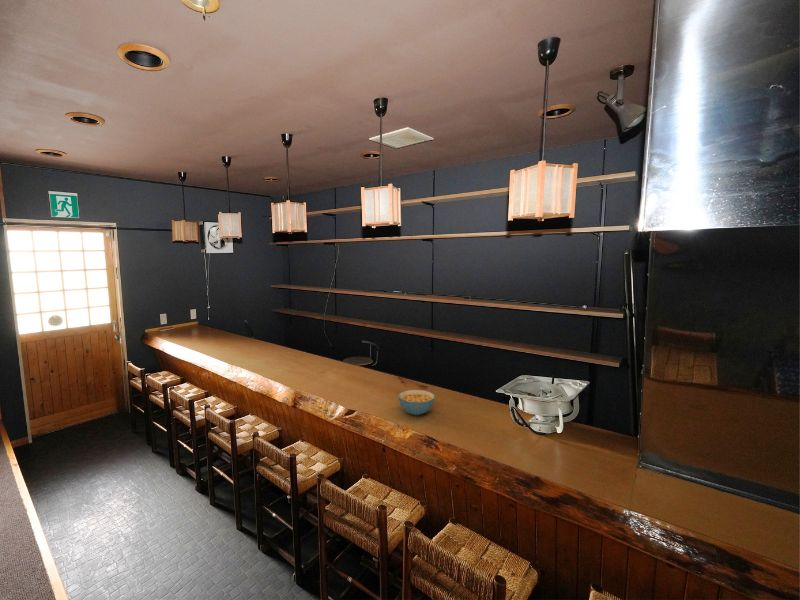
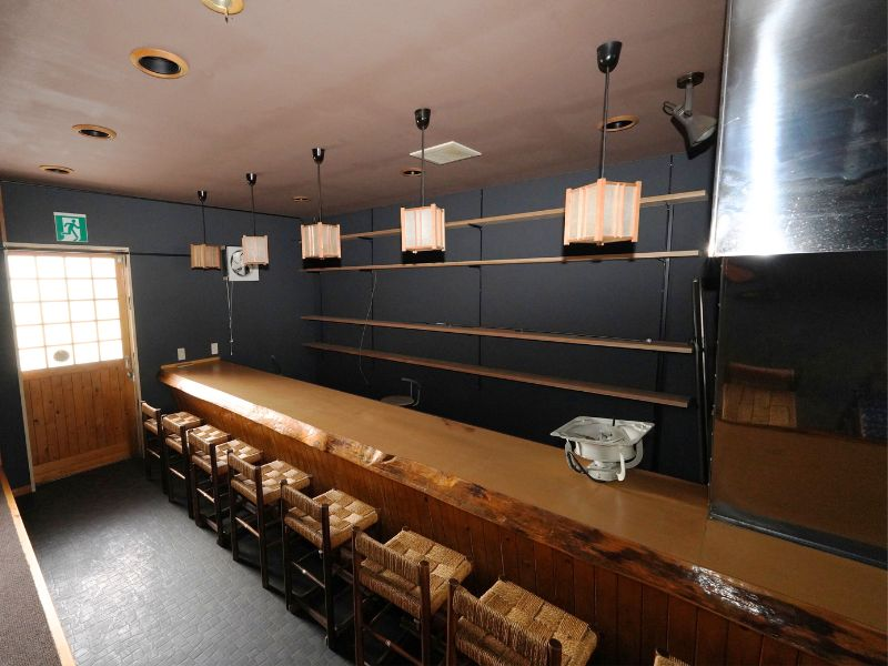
- cereal bowl [397,389,435,416]
